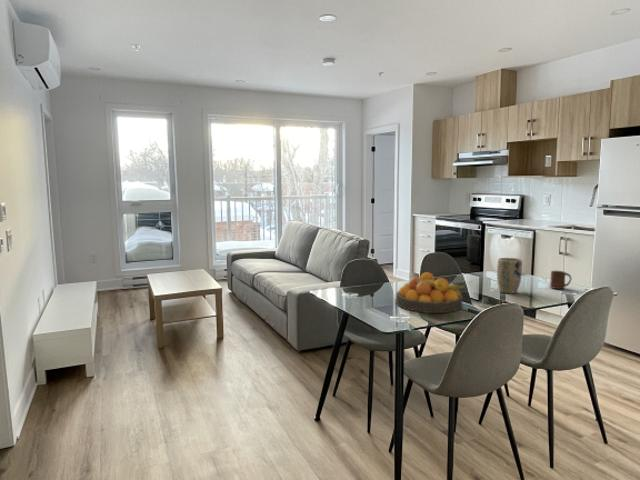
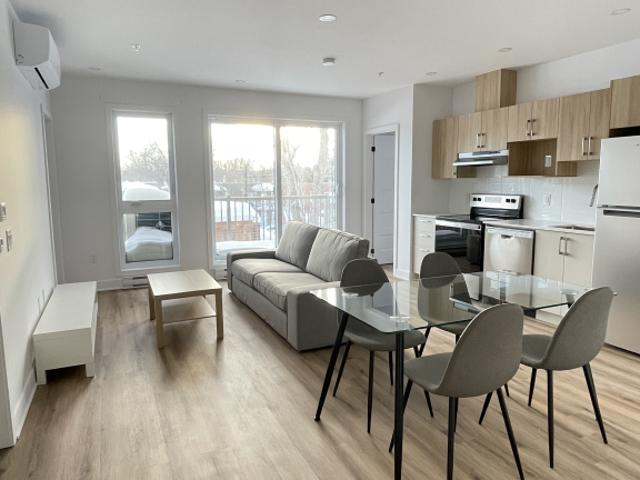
- cup [549,270,572,290]
- plant pot [496,257,523,295]
- fruit bowl [395,271,466,314]
